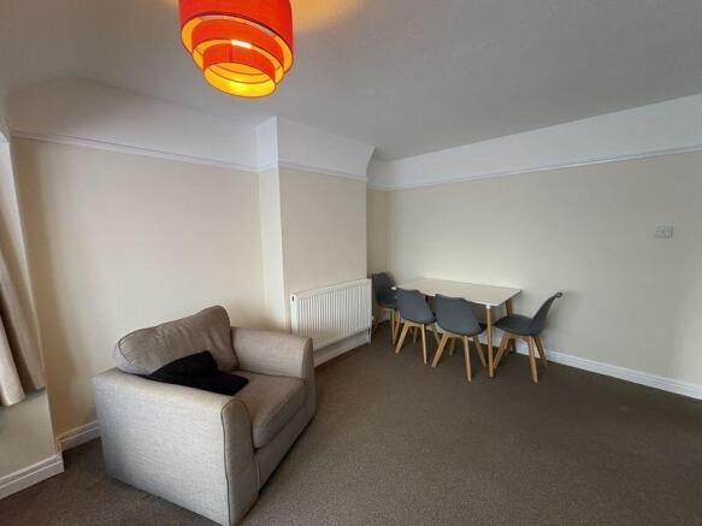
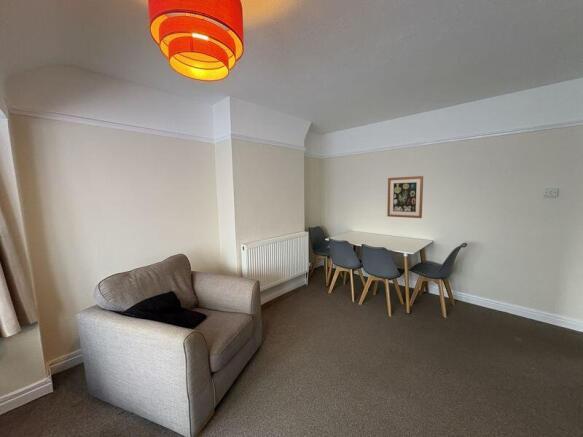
+ wall art [386,175,424,219]
